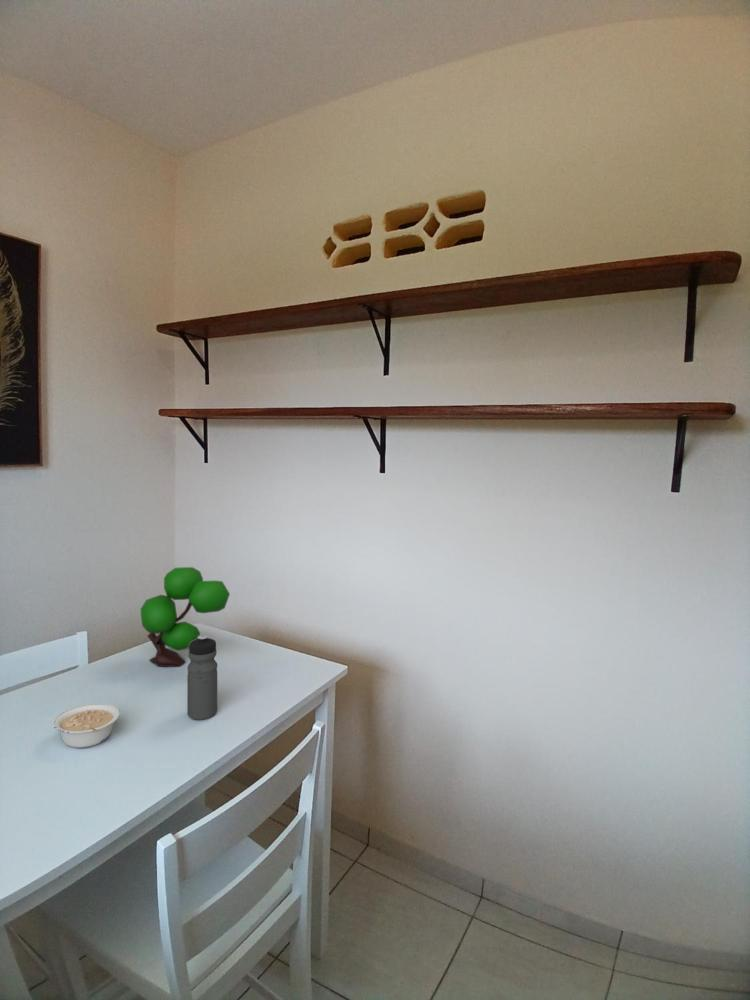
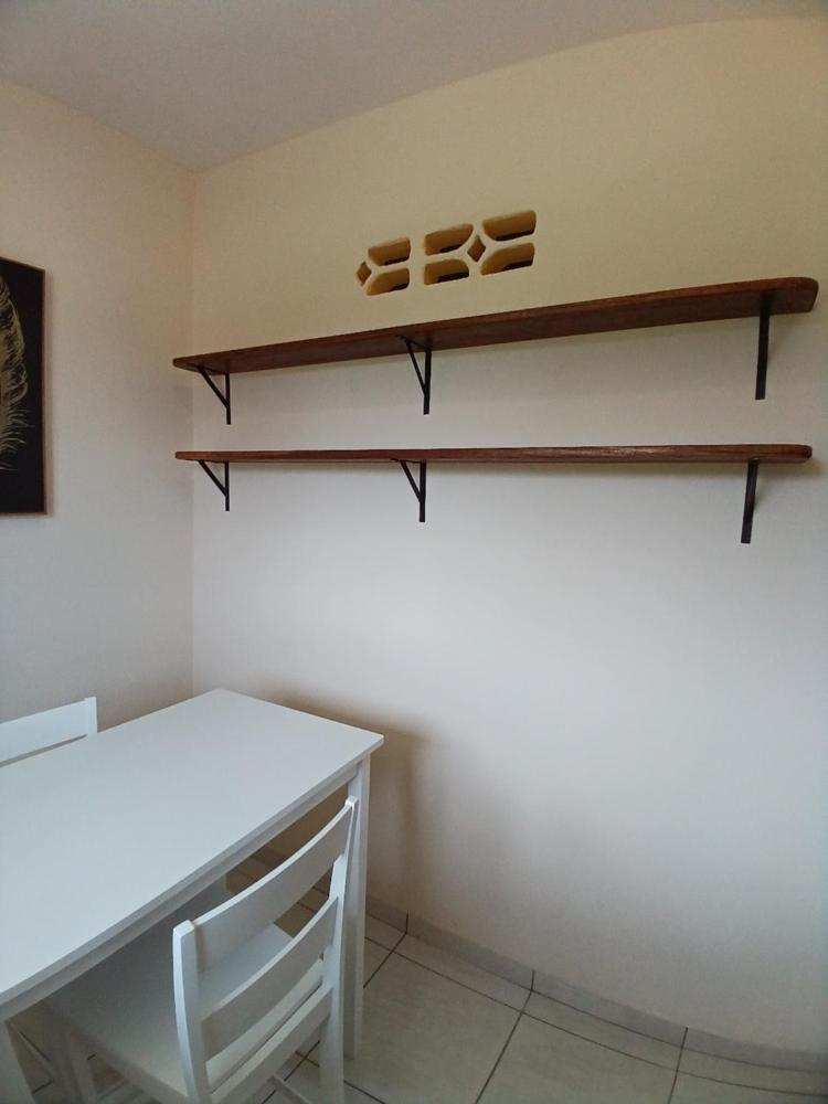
- legume [52,702,121,749]
- water bottle [186,634,218,721]
- plant [140,566,231,668]
